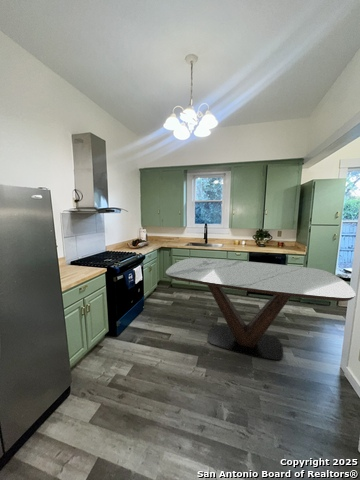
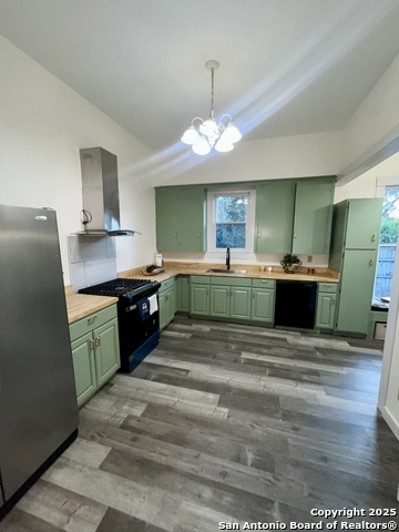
- dining table [165,257,357,362]
